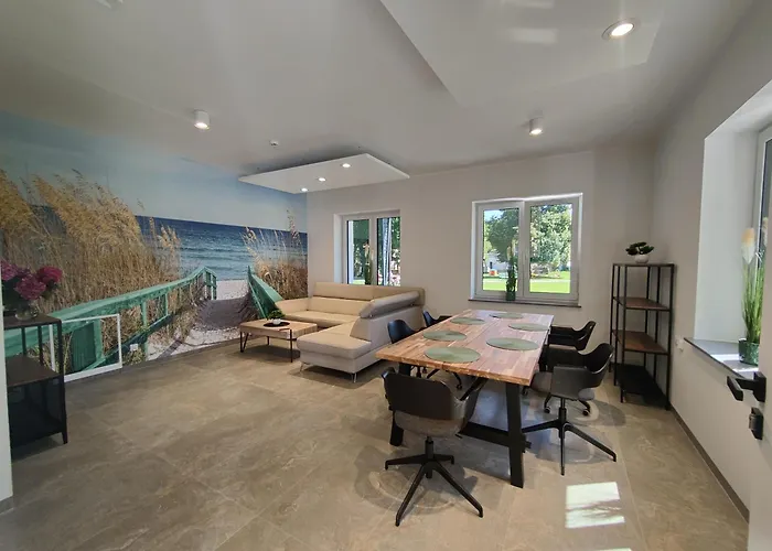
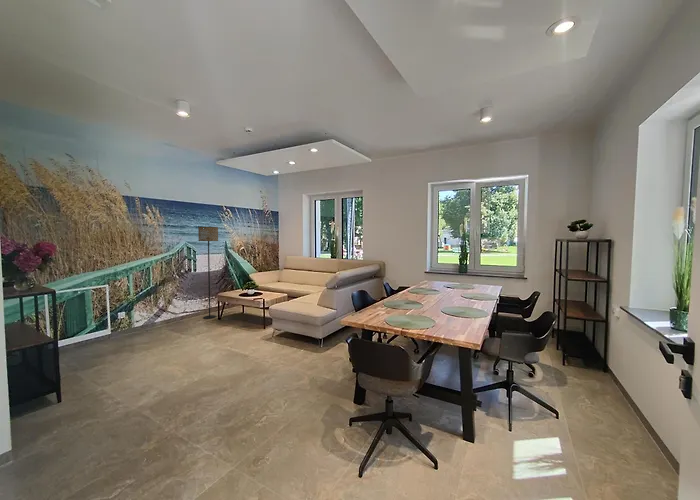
+ floor lamp [197,226,219,320]
